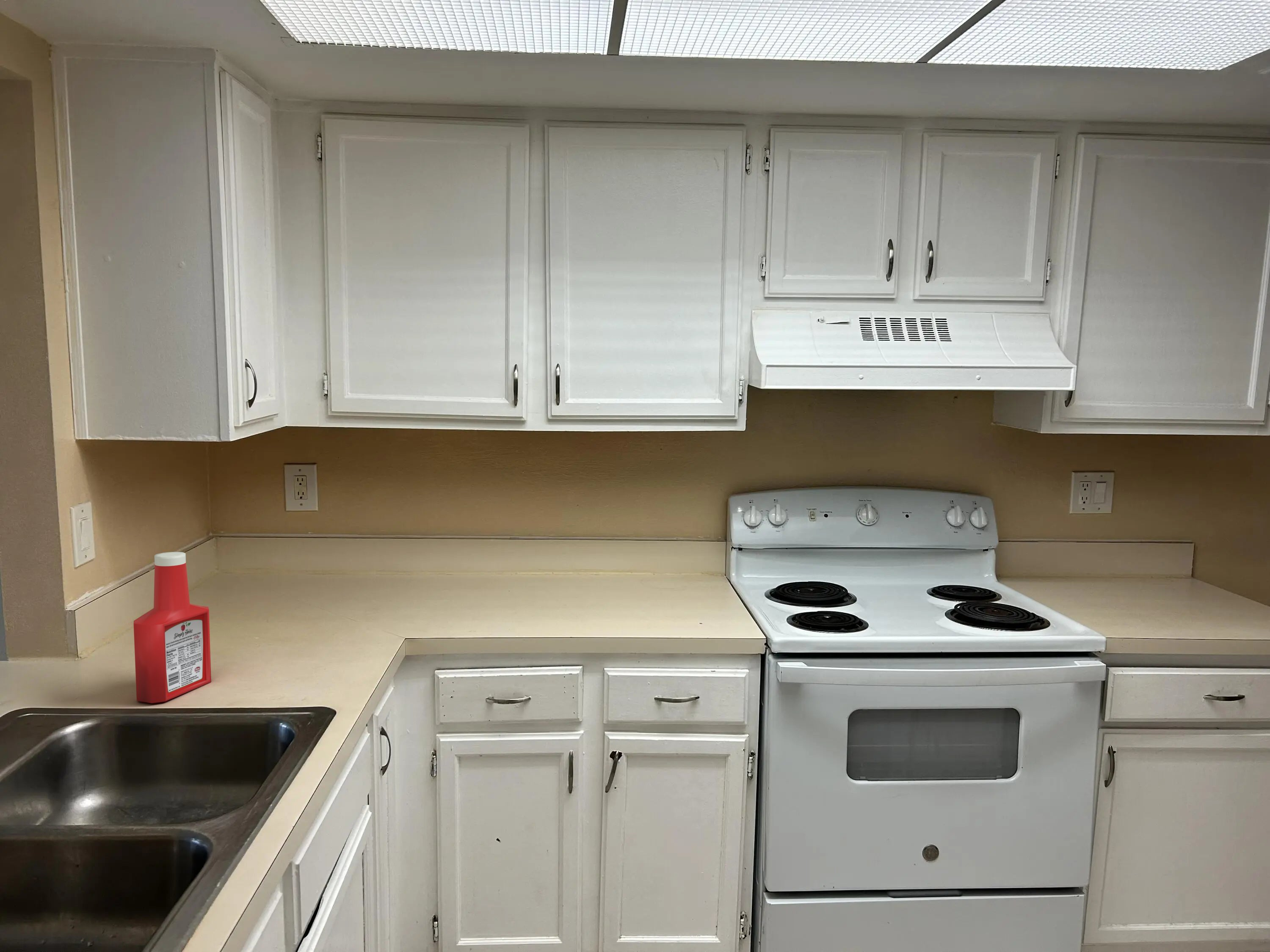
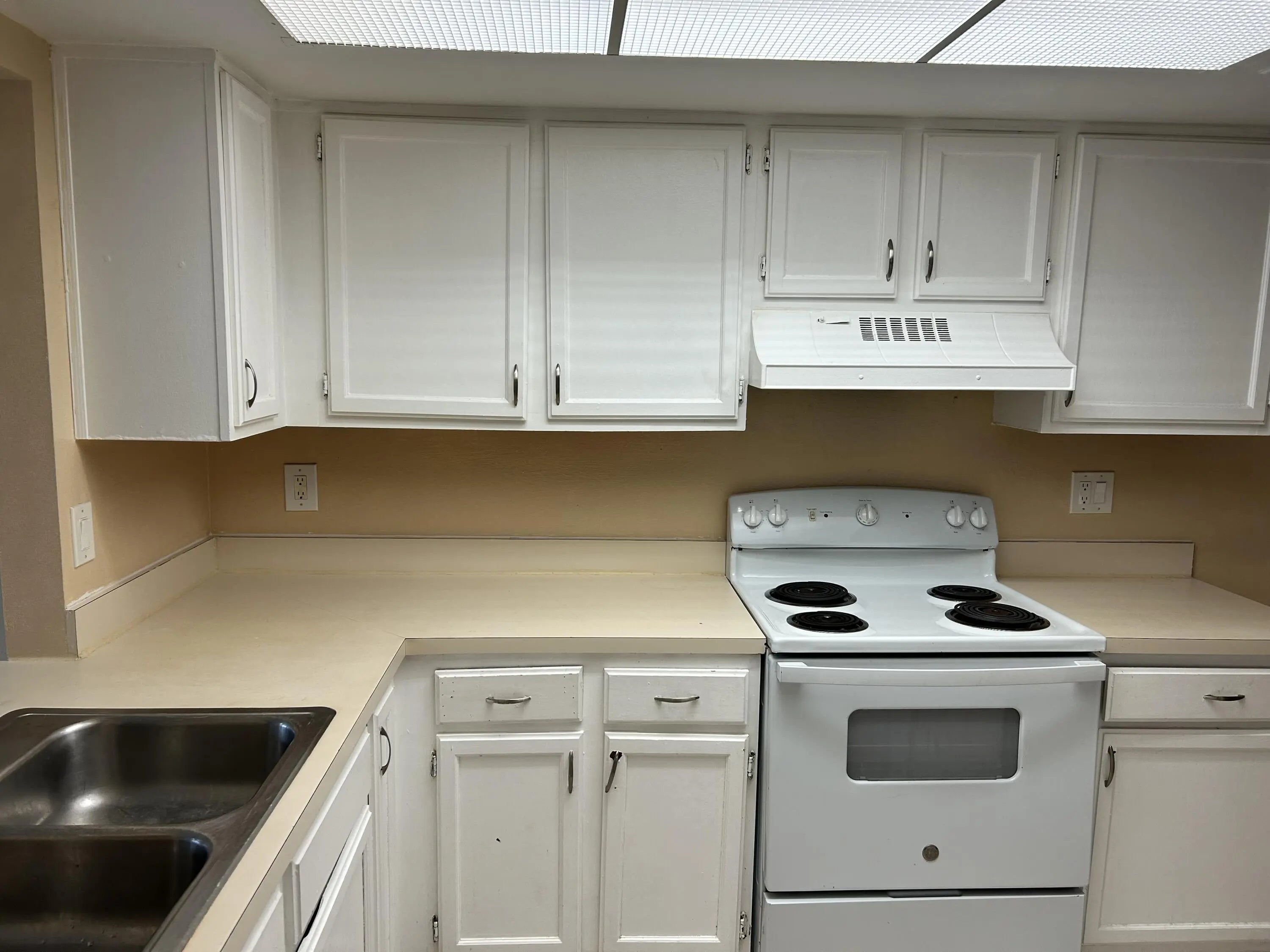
- soap bottle [133,551,212,704]
